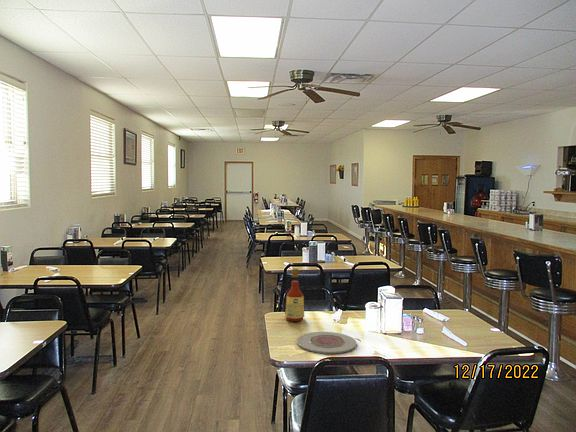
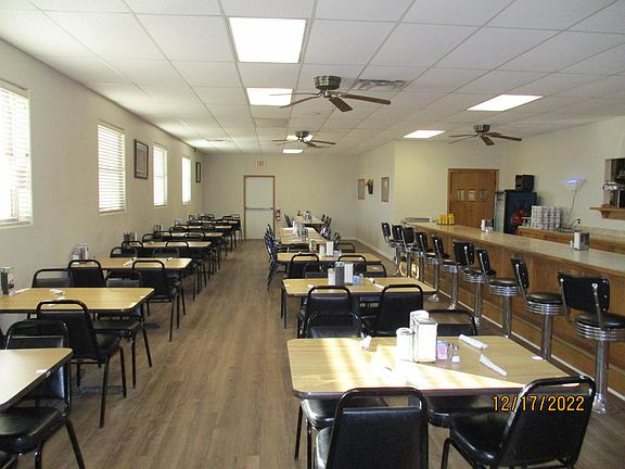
- plate [296,331,358,355]
- bottle [284,268,305,322]
